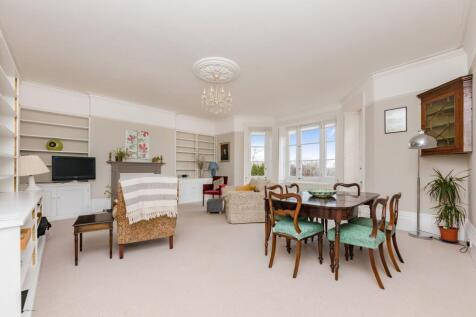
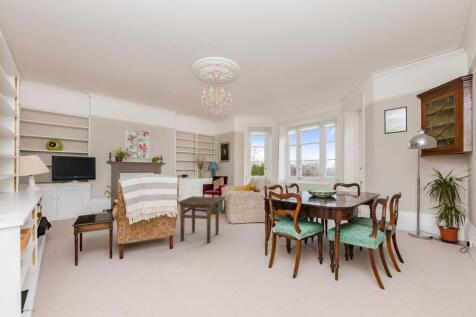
+ side table [177,195,222,244]
